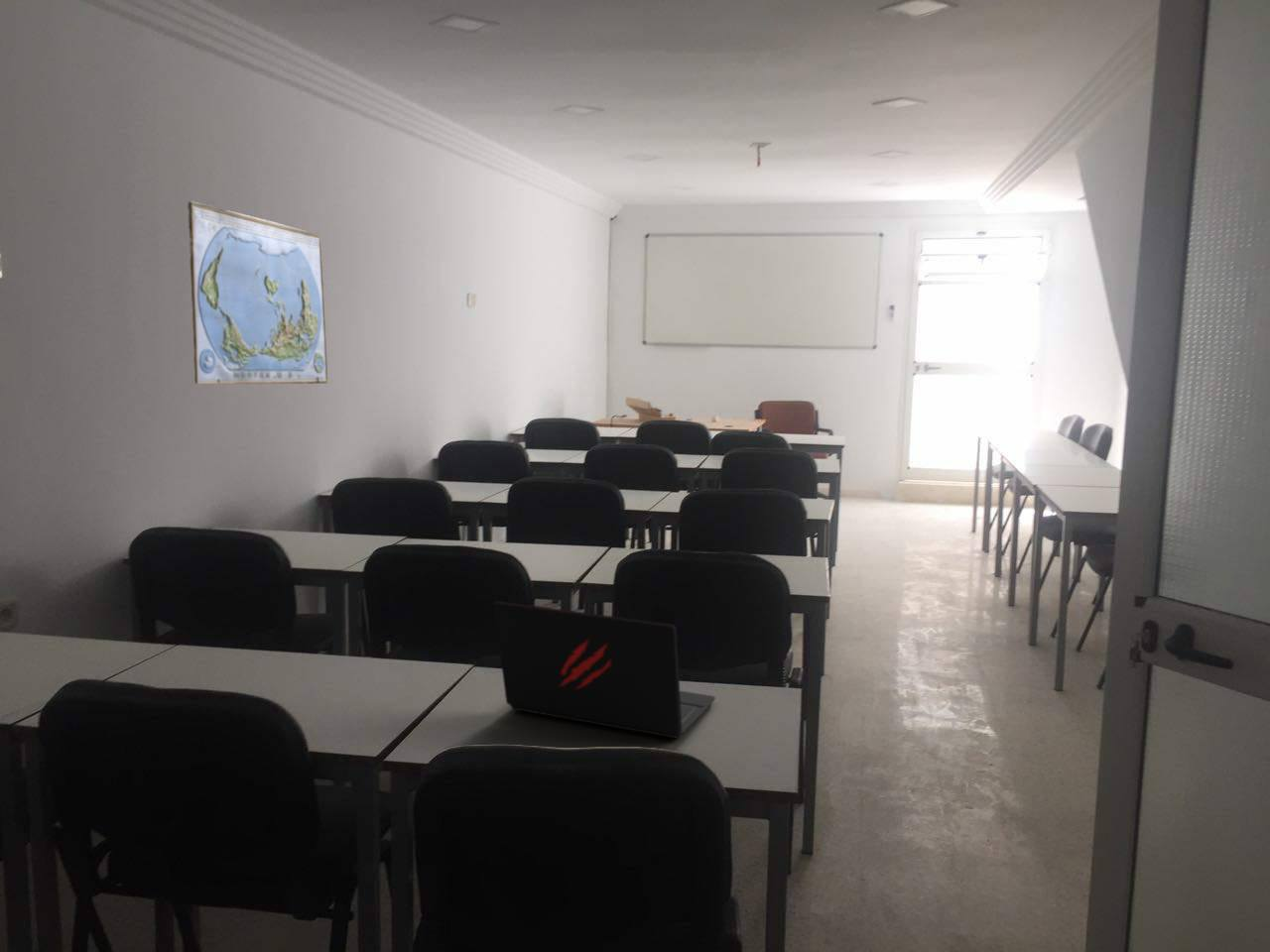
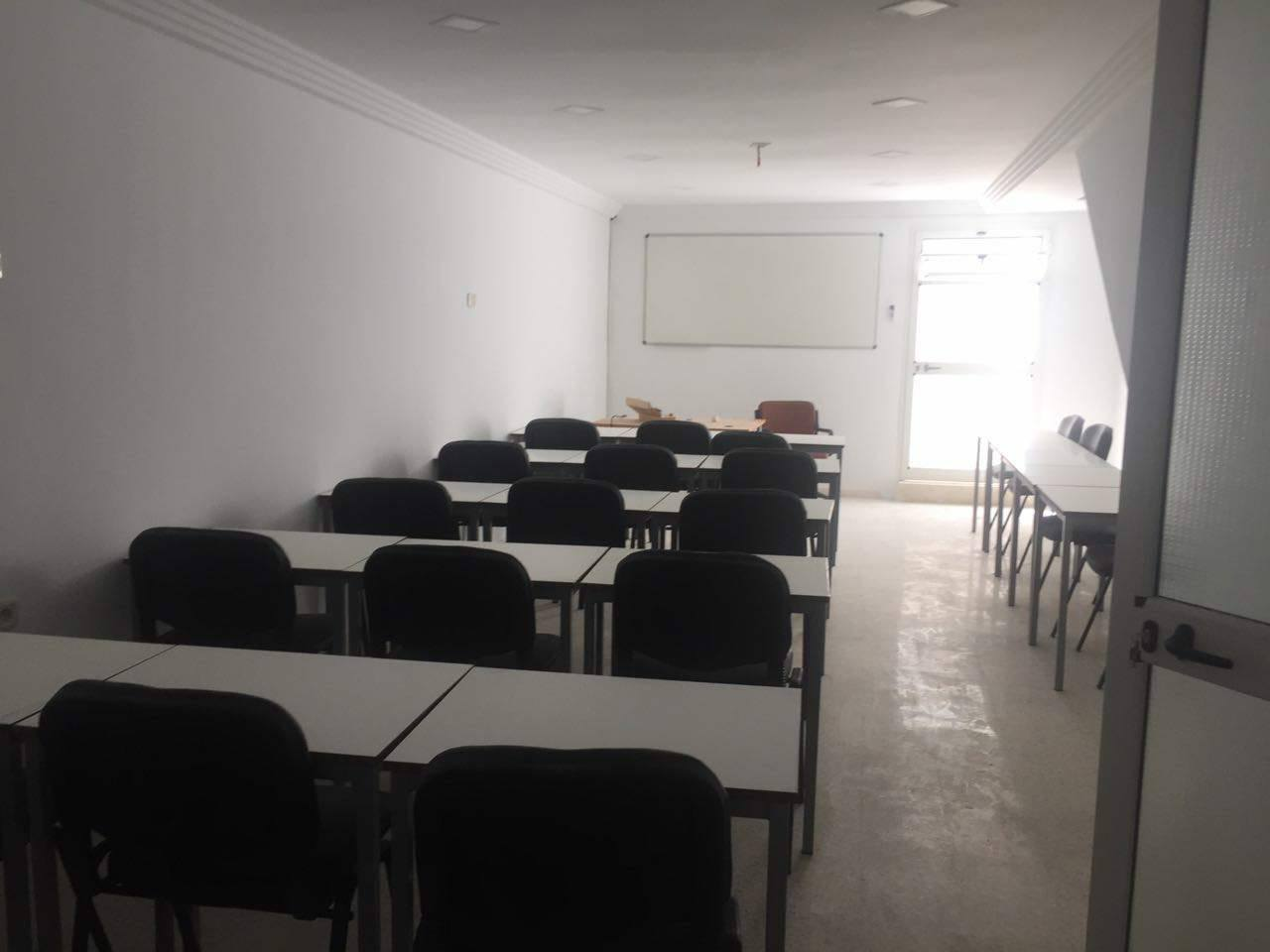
- world map [187,199,328,385]
- laptop [493,600,716,739]
